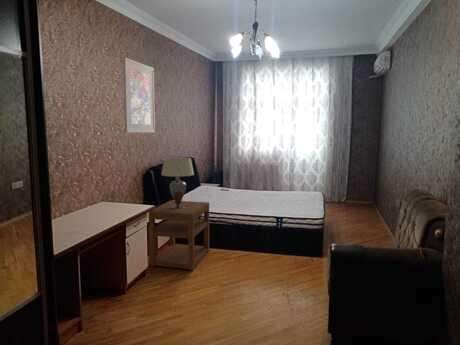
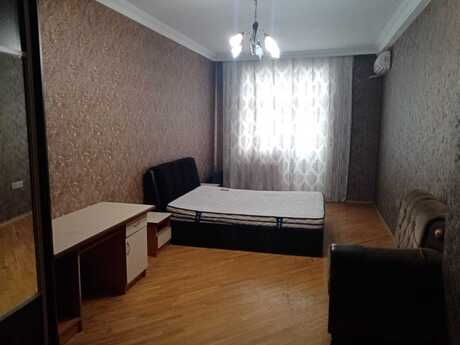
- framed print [122,56,156,134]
- lampshade [160,156,195,209]
- nightstand [147,199,210,271]
